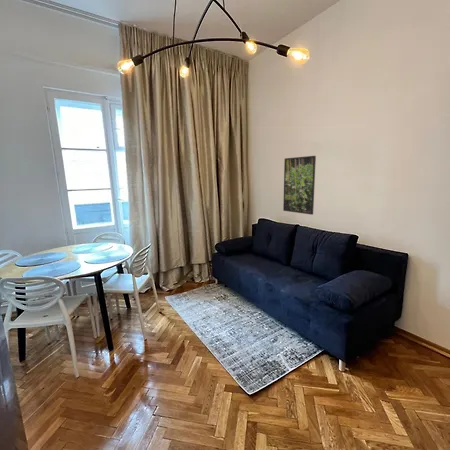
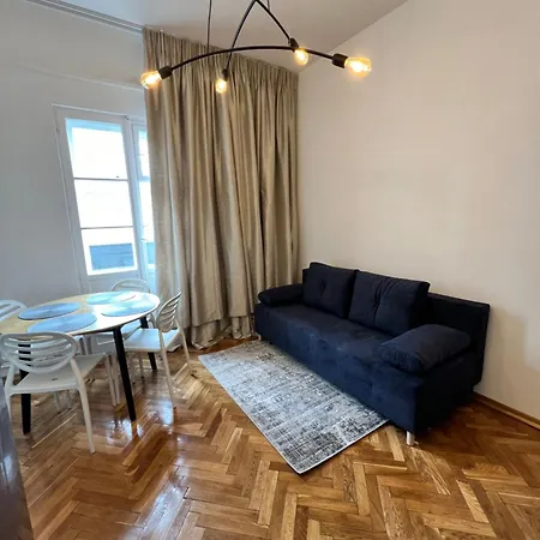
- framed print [282,155,317,216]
